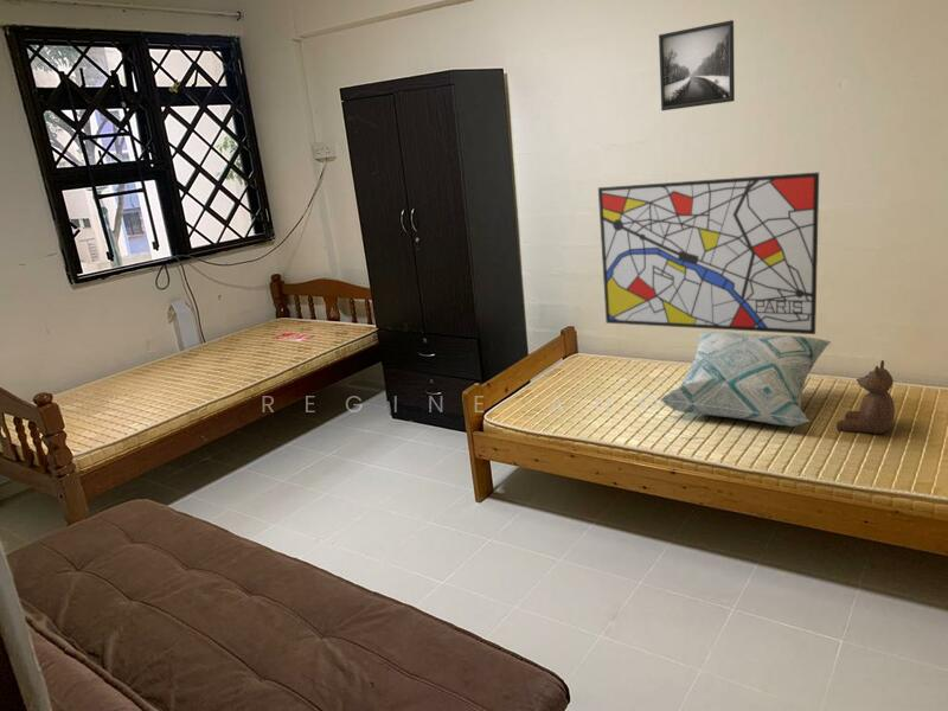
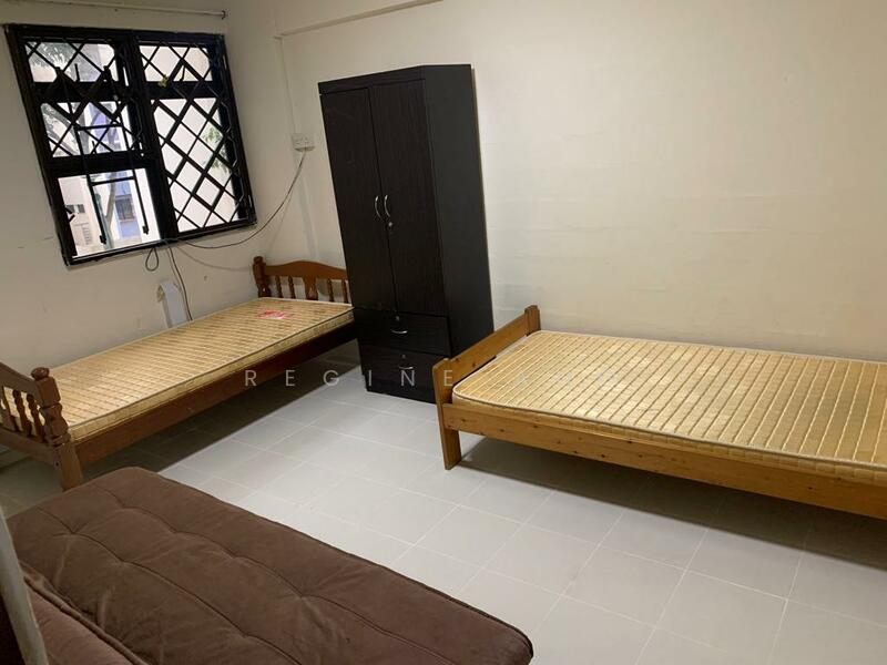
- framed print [658,19,736,111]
- decorative pillow [659,331,833,428]
- wall art [597,171,820,335]
- stuffed toy [835,359,896,435]
